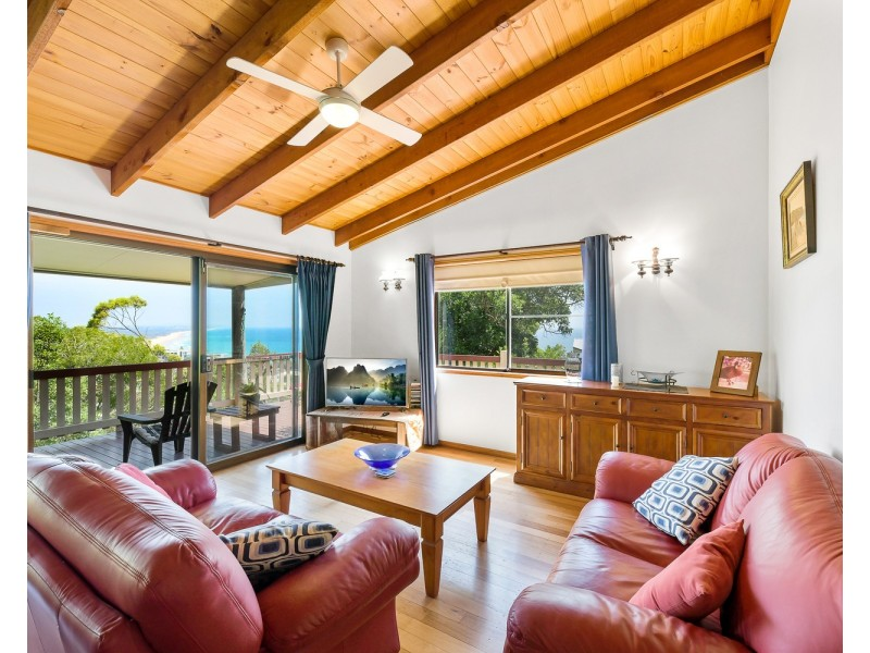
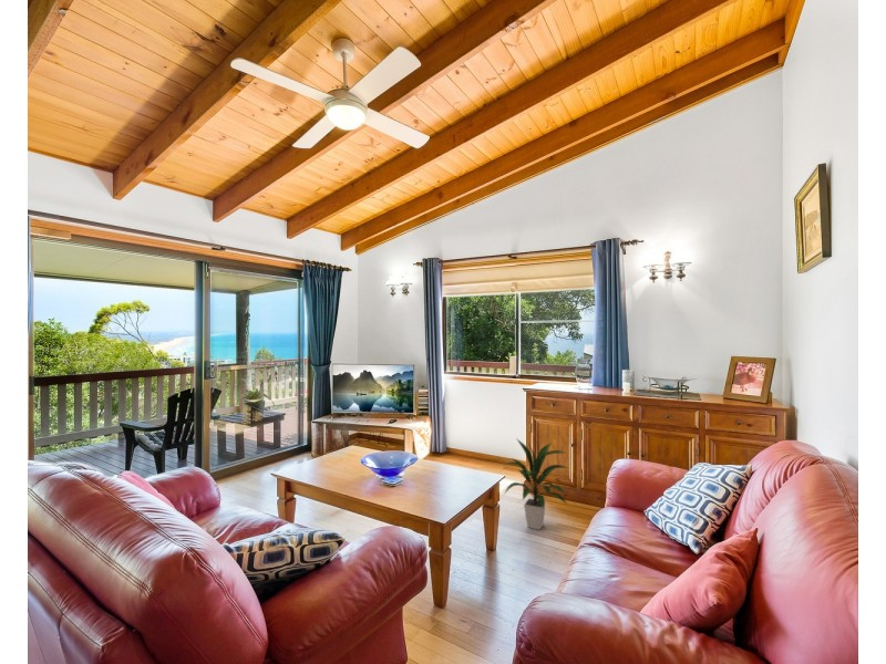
+ indoor plant [503,437,570,530]
